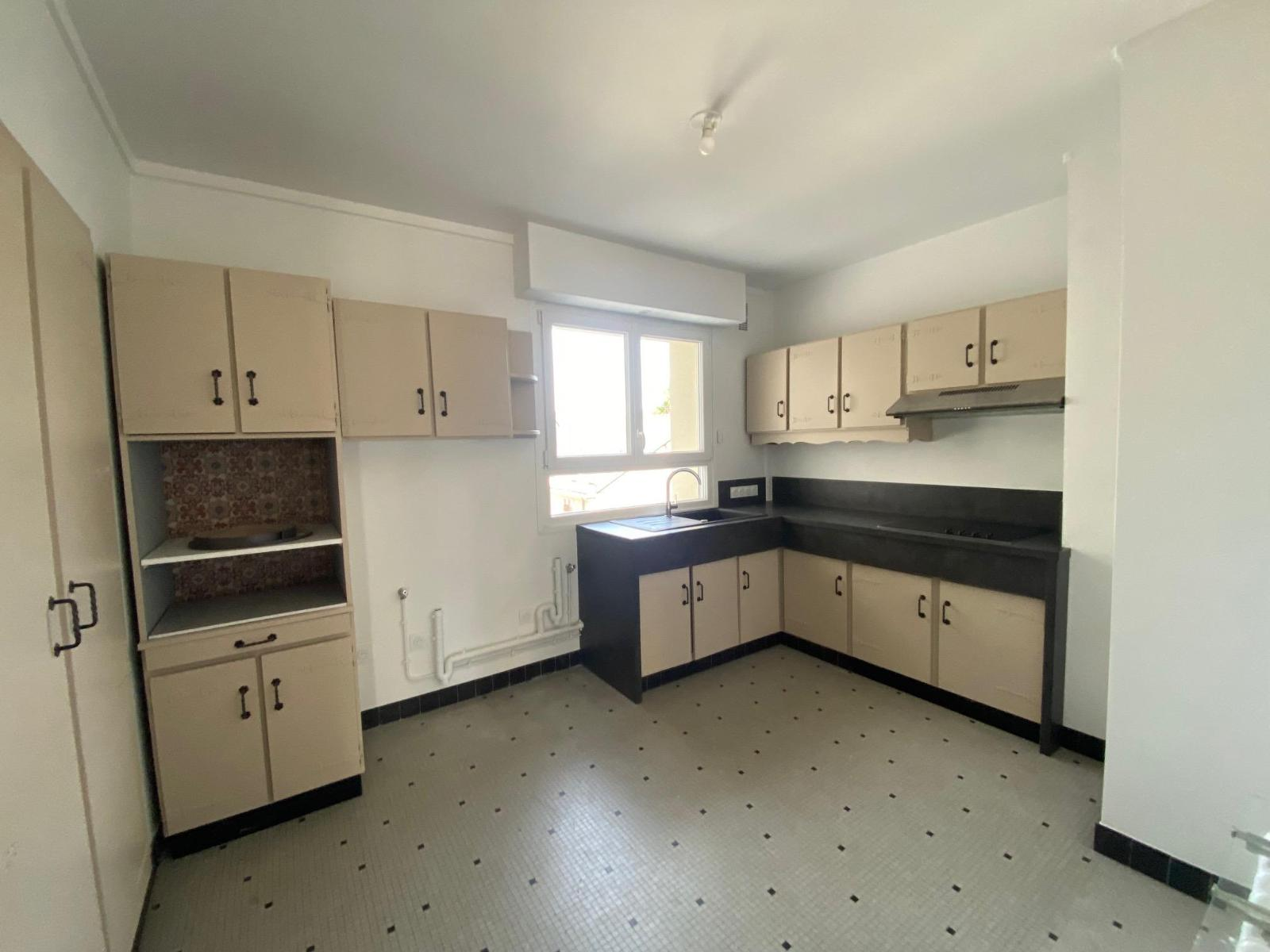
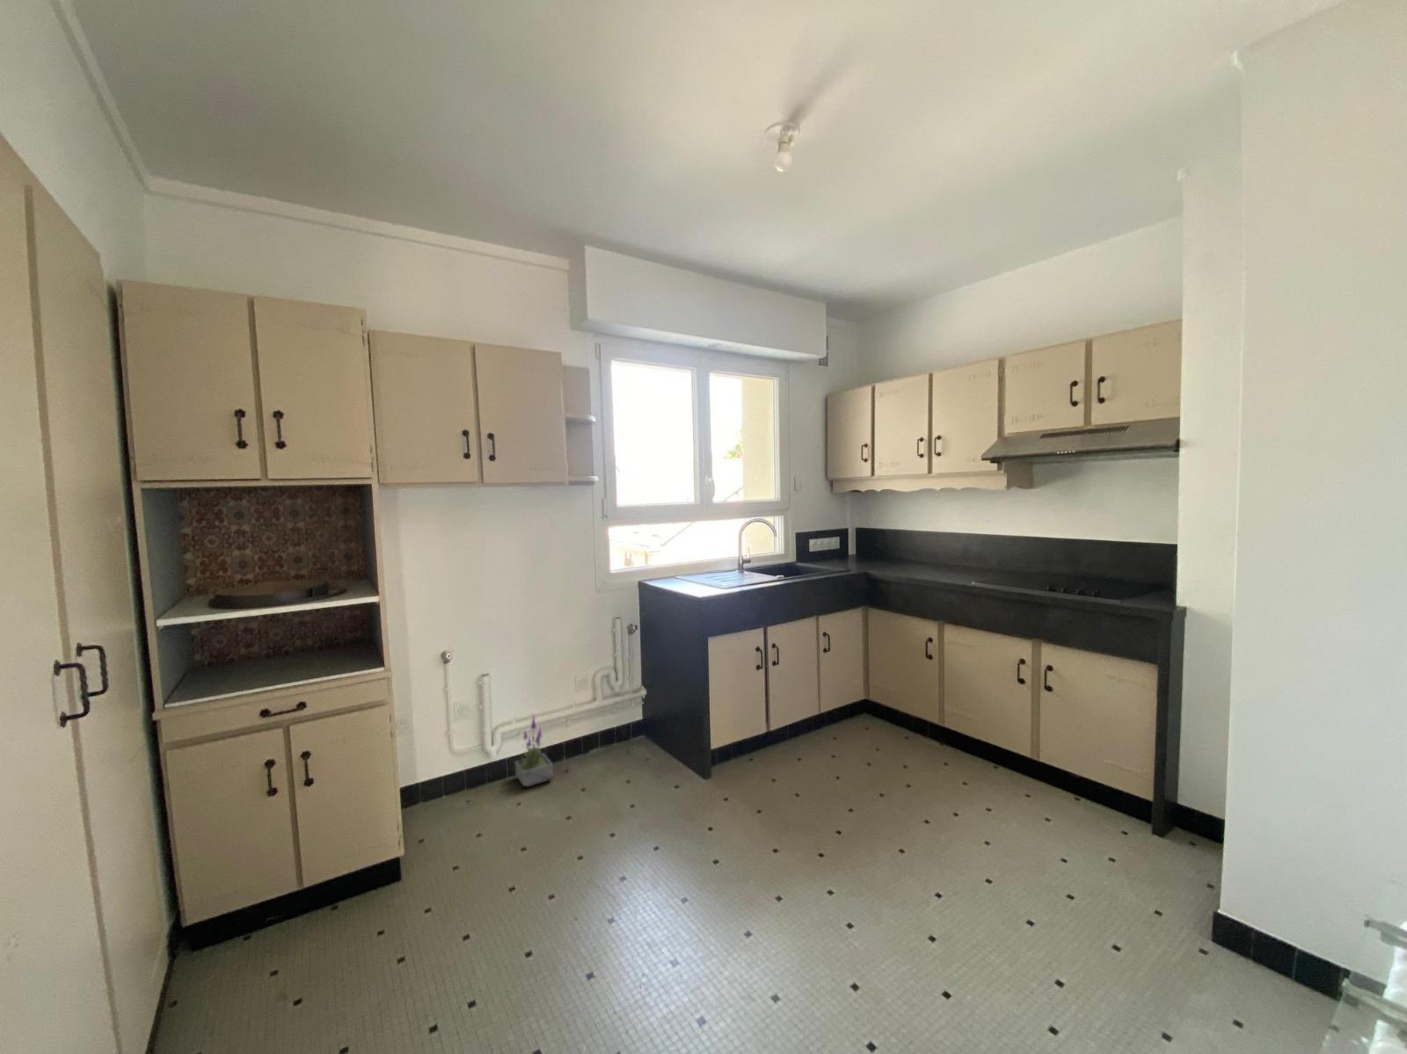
+ potted plant [514,712,554,788]
